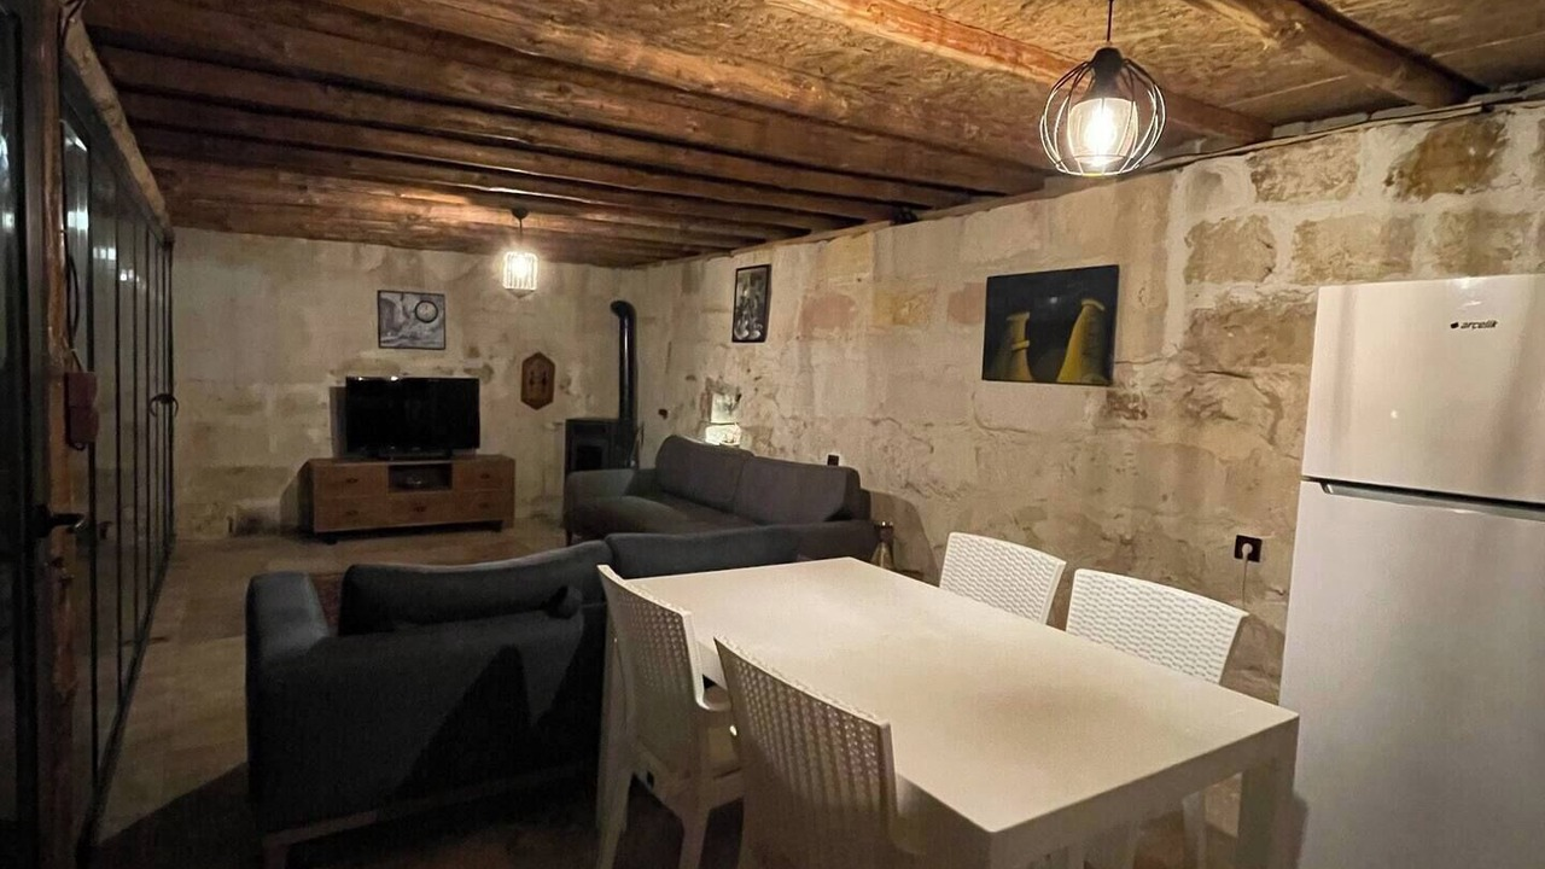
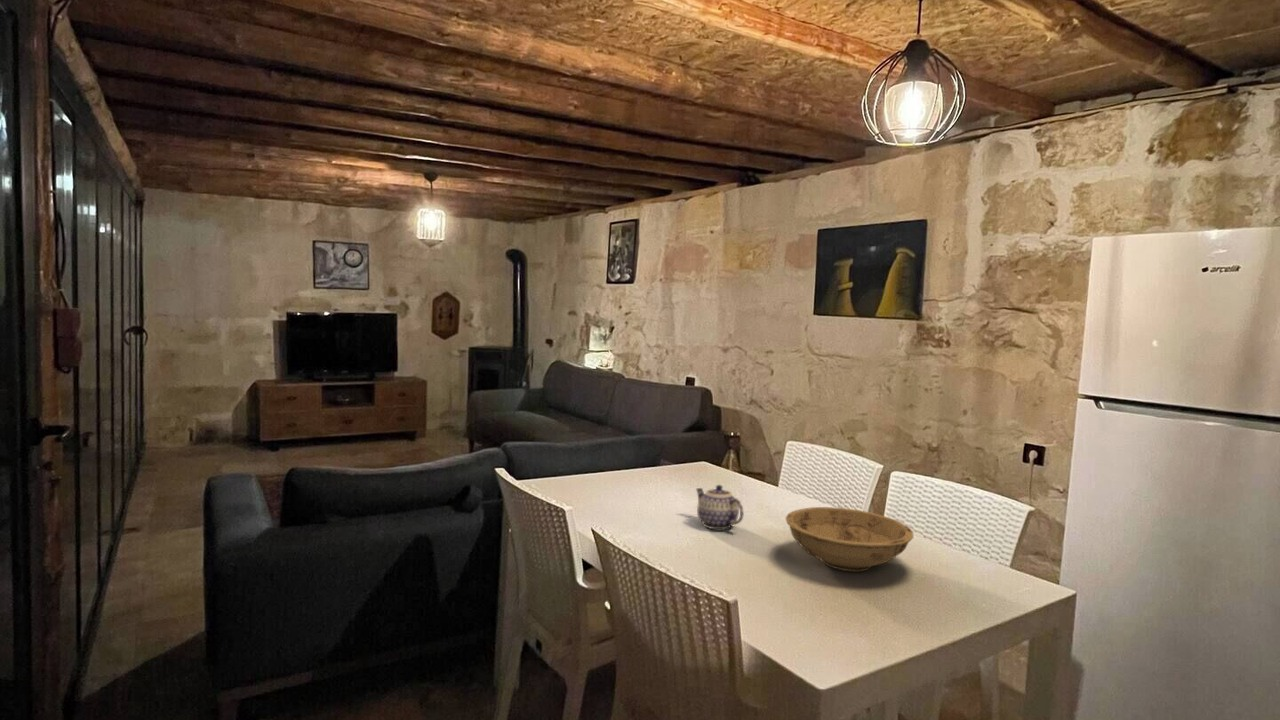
+ teapot [695,484,745,530]
+ bowl [785,506,915,572]
